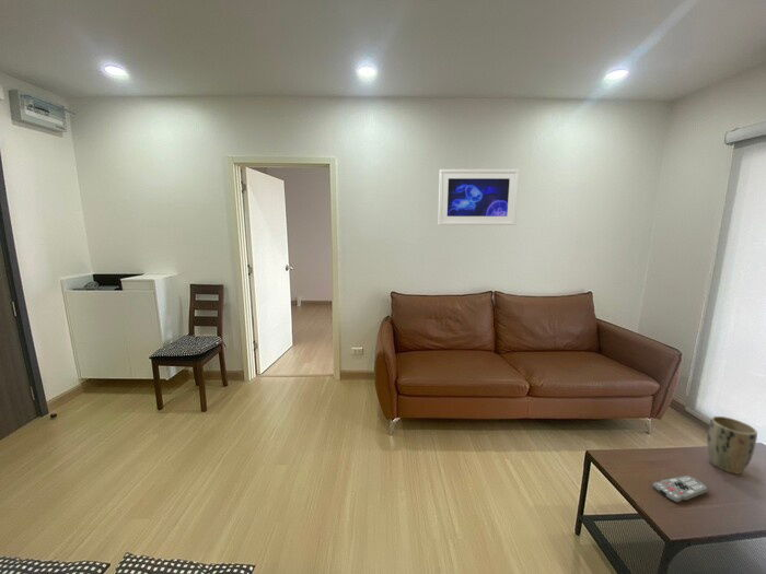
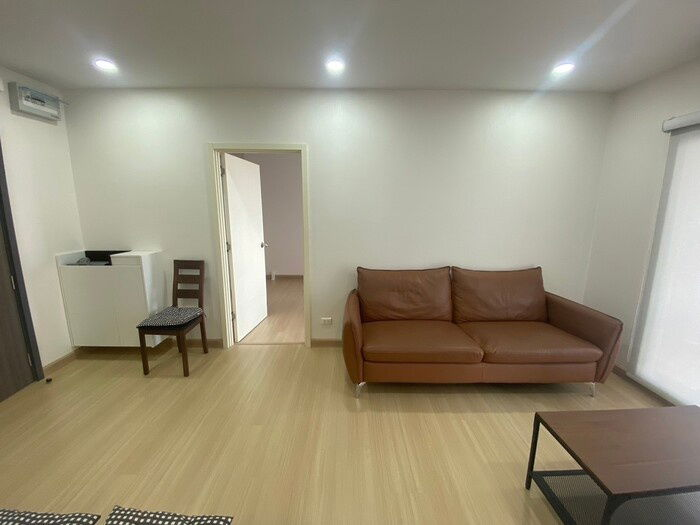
- plant pot [706,415,758,475]
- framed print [437,168,520,226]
- remote control [652,475,709,504]
